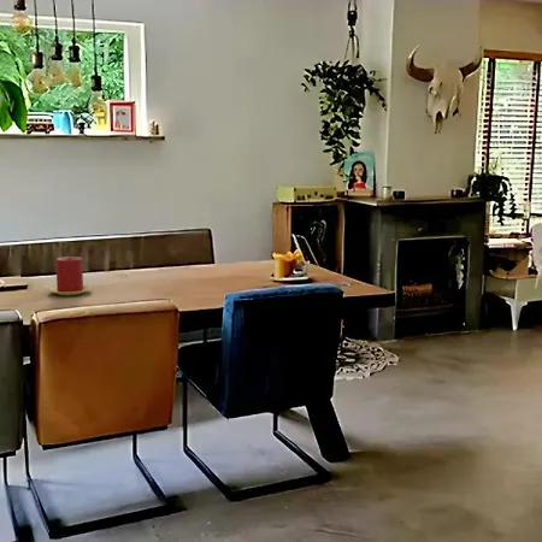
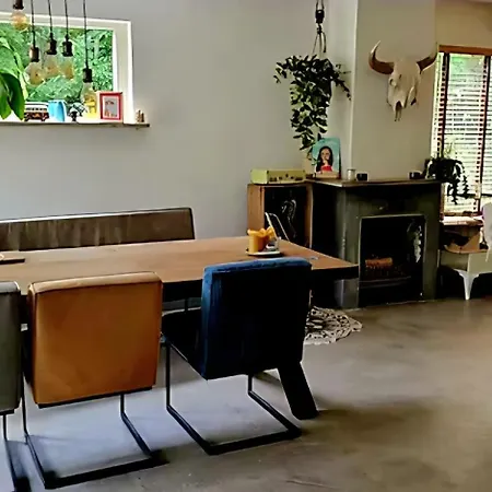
- candle [47,255,93,296]
